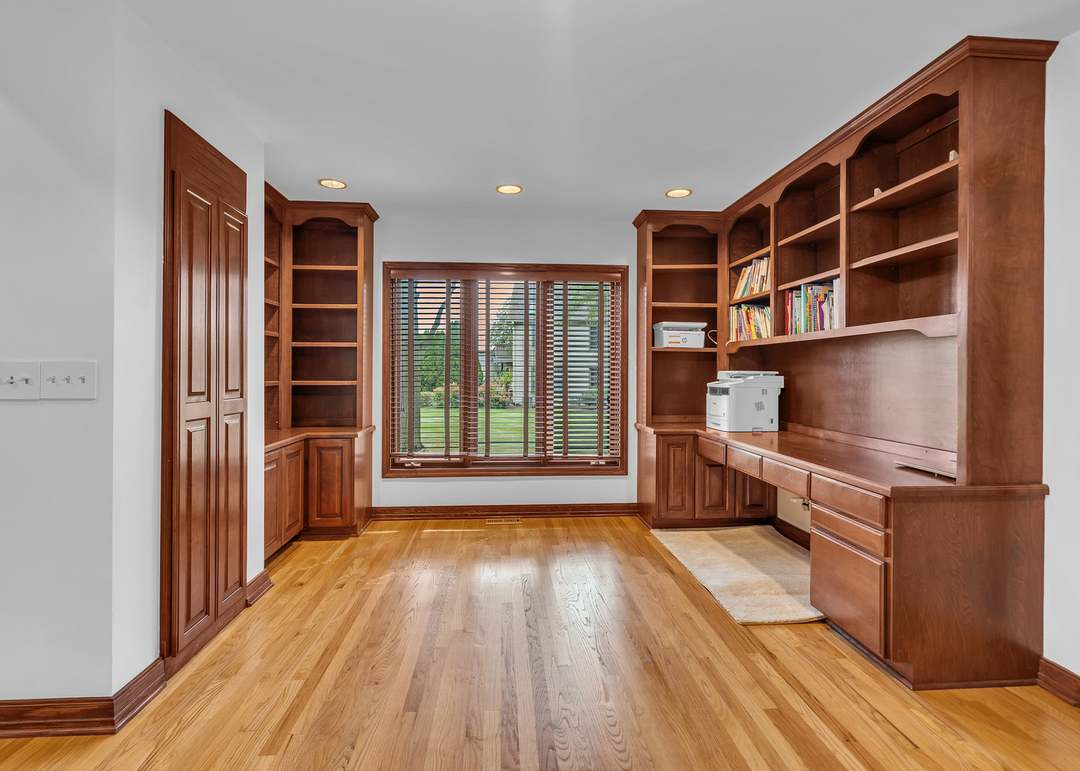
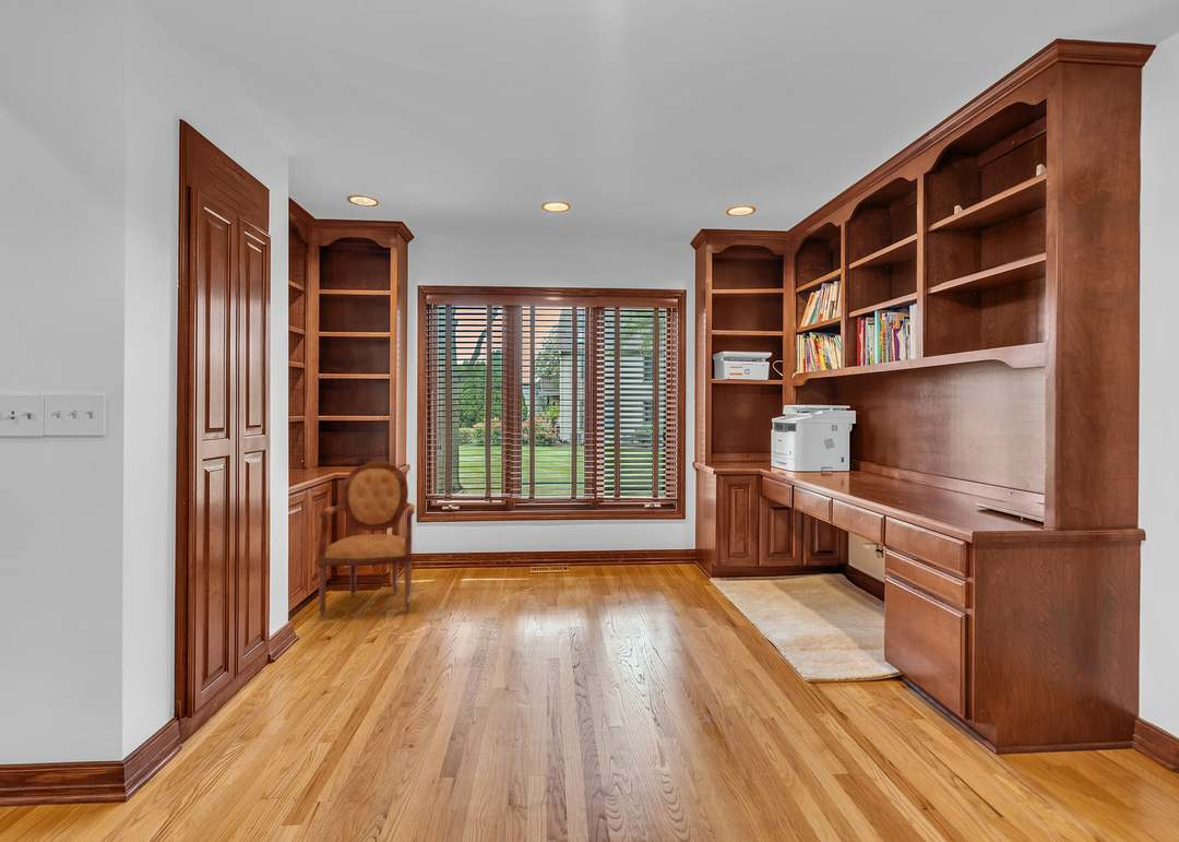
+ armchair [317,458,416,617]
